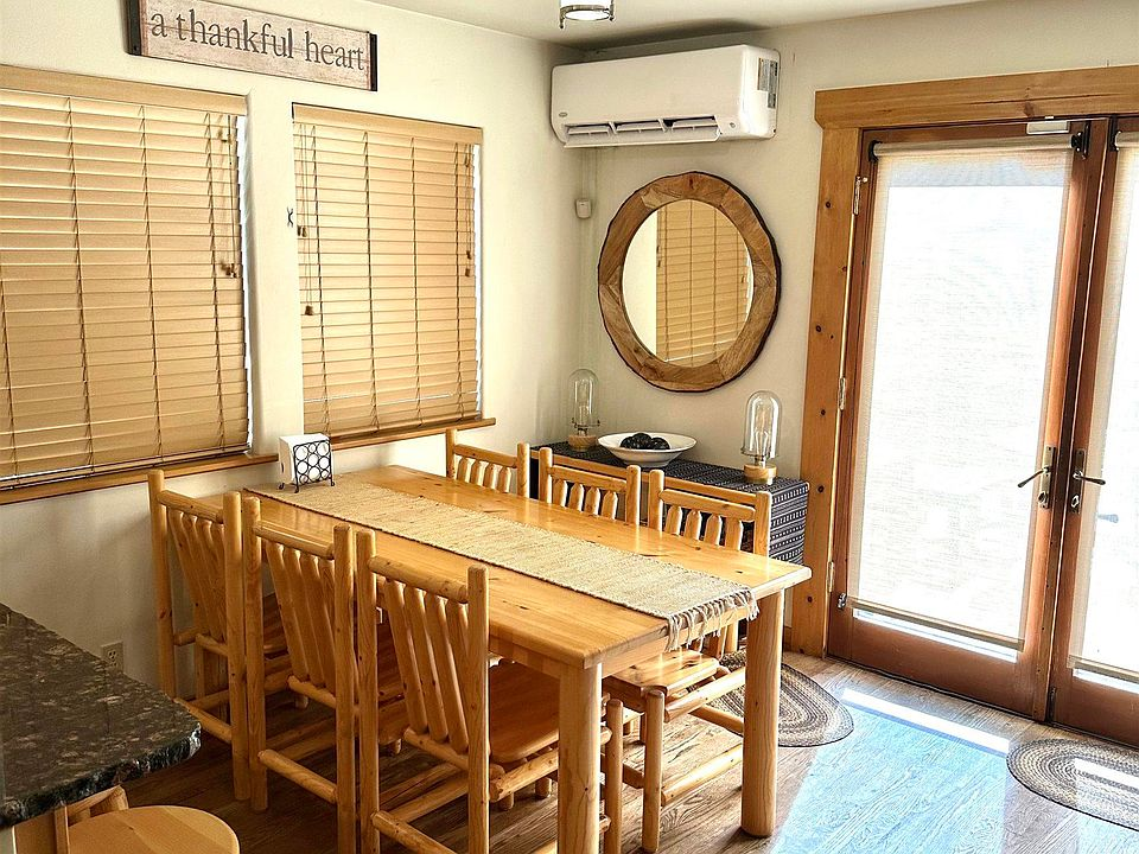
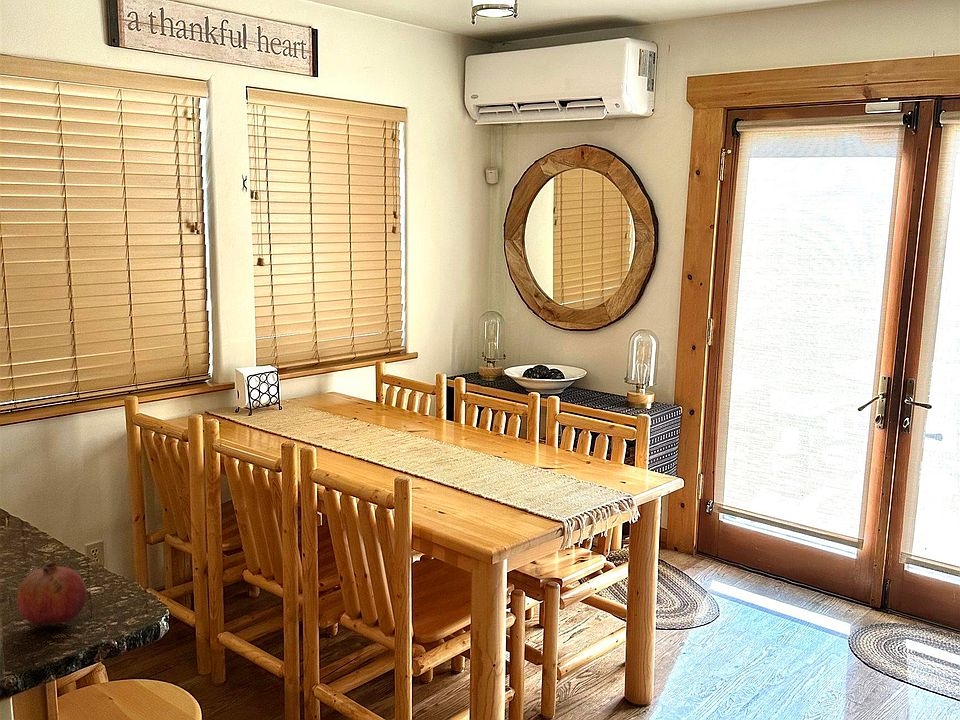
+ fruit [15,561,88,627]
